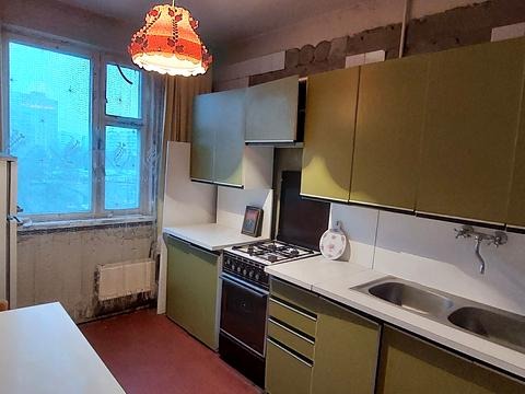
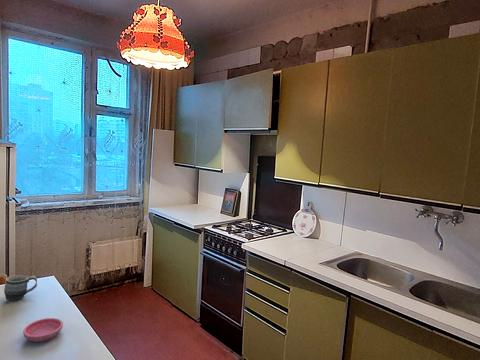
+ saucer [22,317,64,343]
+ mug [3,274,38,302]
